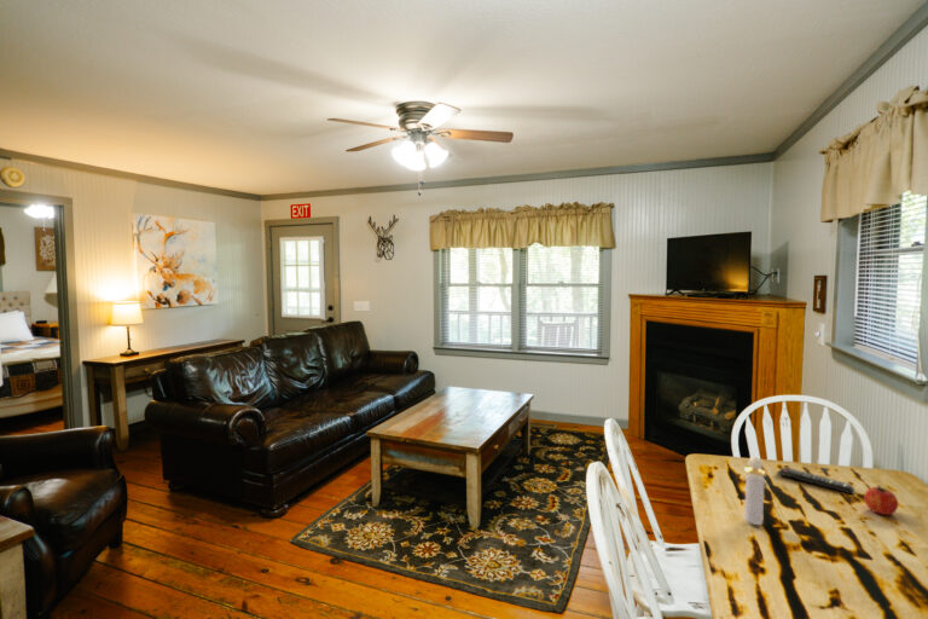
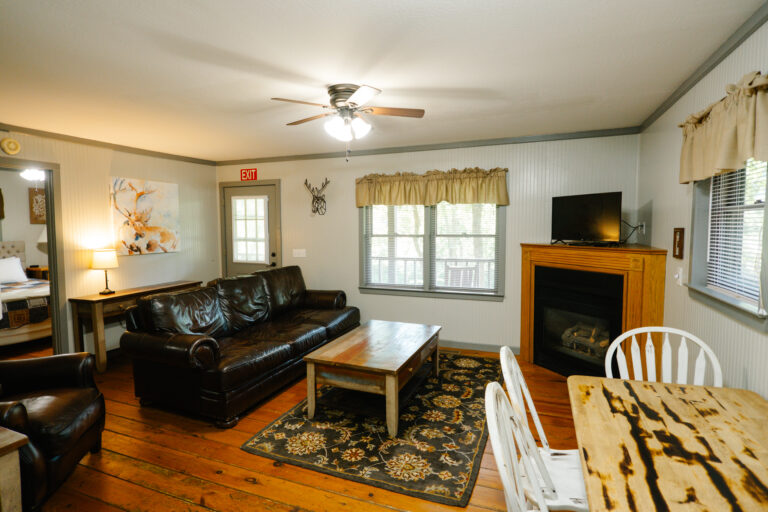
- perfume bottle [743,456,768,526]
- fruit [863,485,899,516]
- remote control [776,467,856,496]
